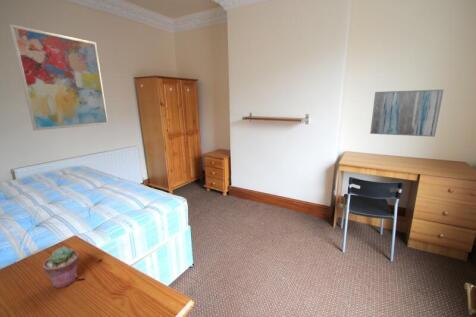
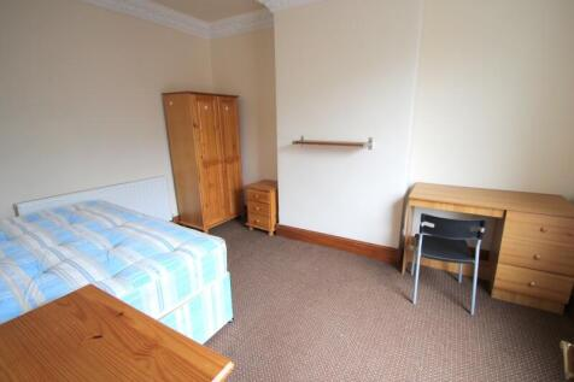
- potted succulent [42,245,80,289]
- wall art [8,23,109,131]
- wall art [369,88,445,138]
